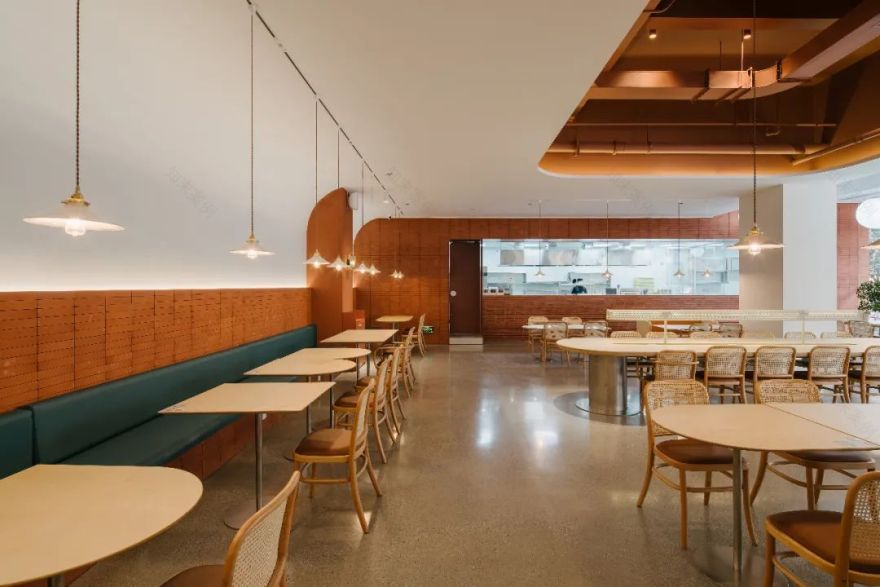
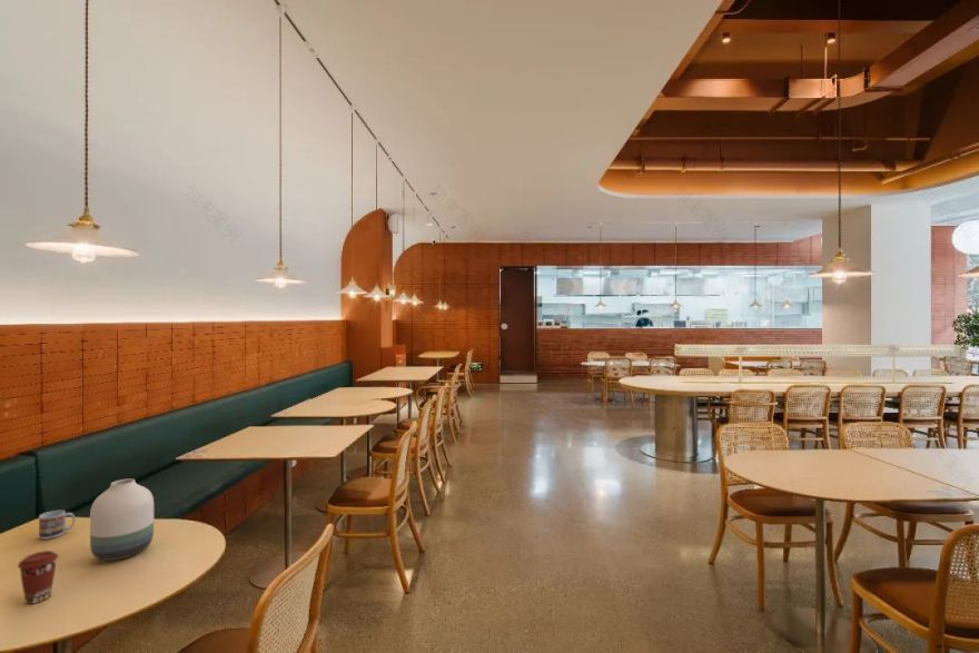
+ cup [38,509,77,541]
+ vase [89,478,155,562]
+ coffee cup [17,550,60,605]
